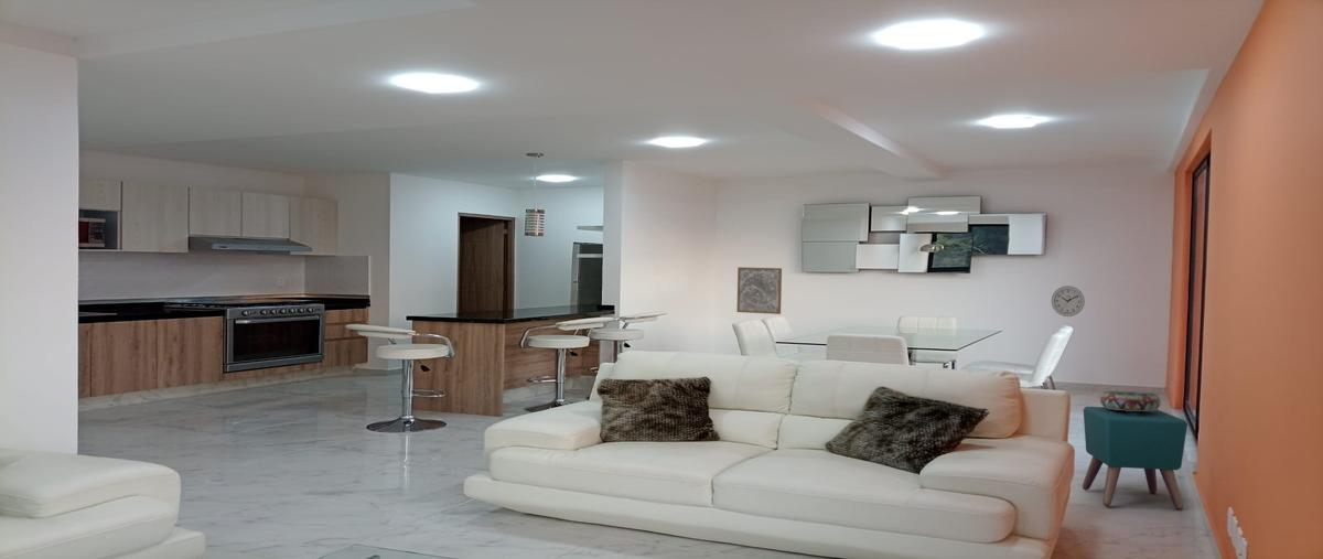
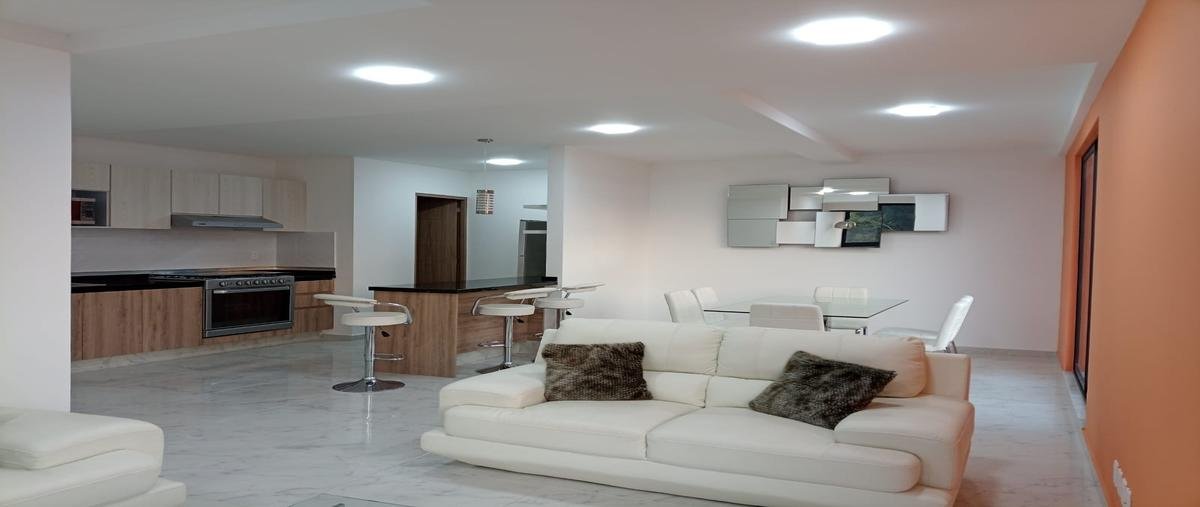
- ottoman [1082,406,1188,512]
- wall art [735,266,783,315]
- decorative bowl [1099,390,1162,411]
- wall clock [1051,284,1086,318]
